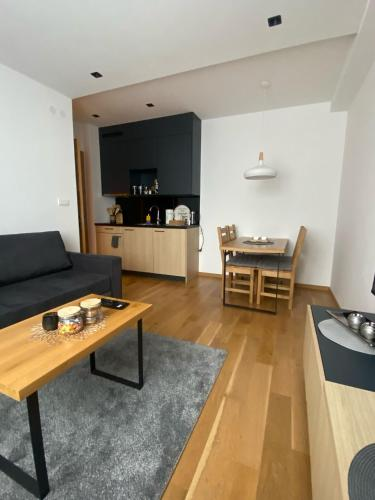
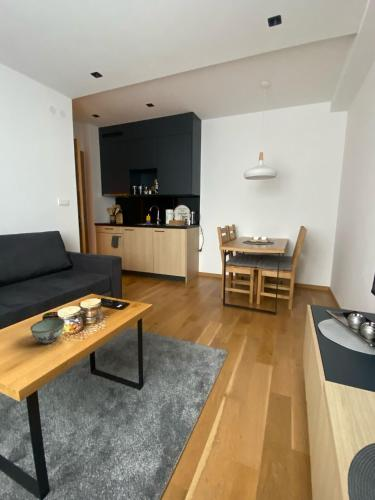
+ bowl [29,317,66,345]
